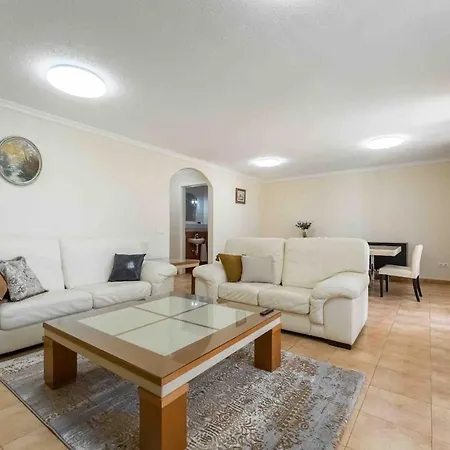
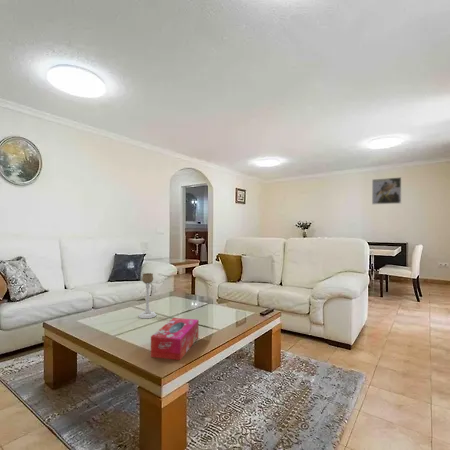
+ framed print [371,176,403,206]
+ candle holder [138,272,157,319]
+ tissue box [150,317,200,361]
